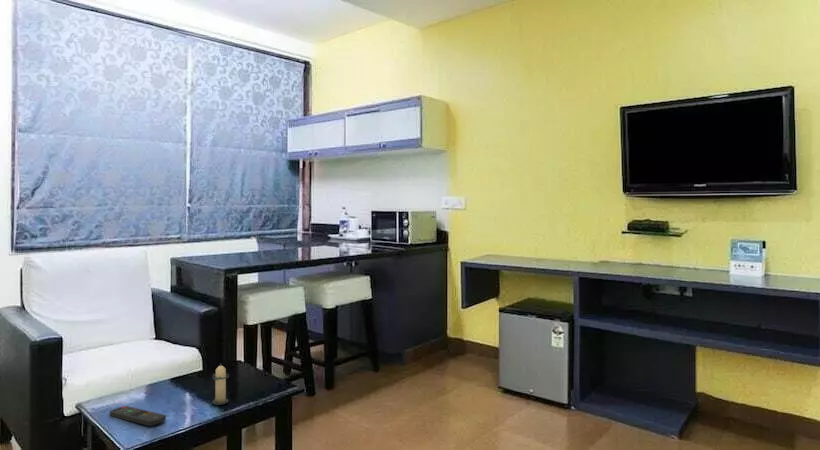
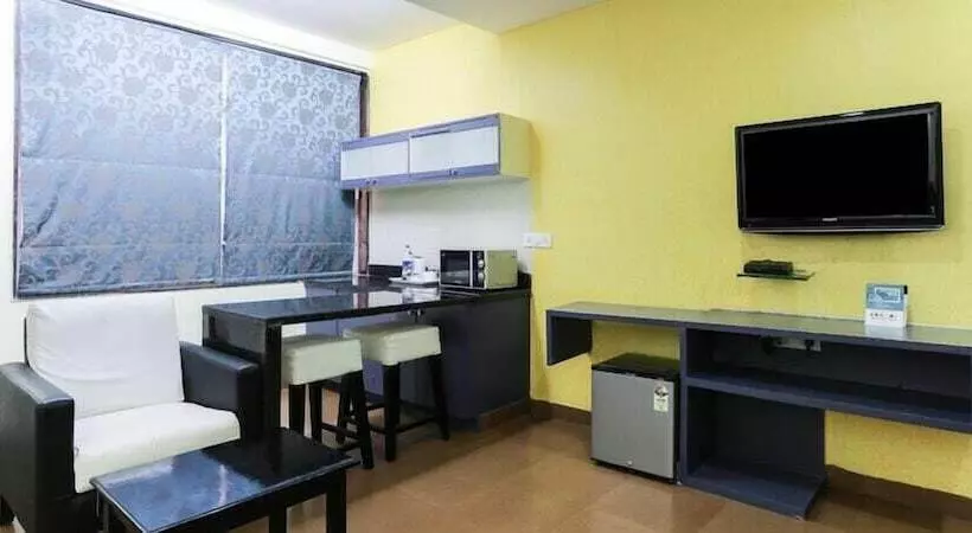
- candle [211,362,230,406]
- remote control [109,405,167,427]
